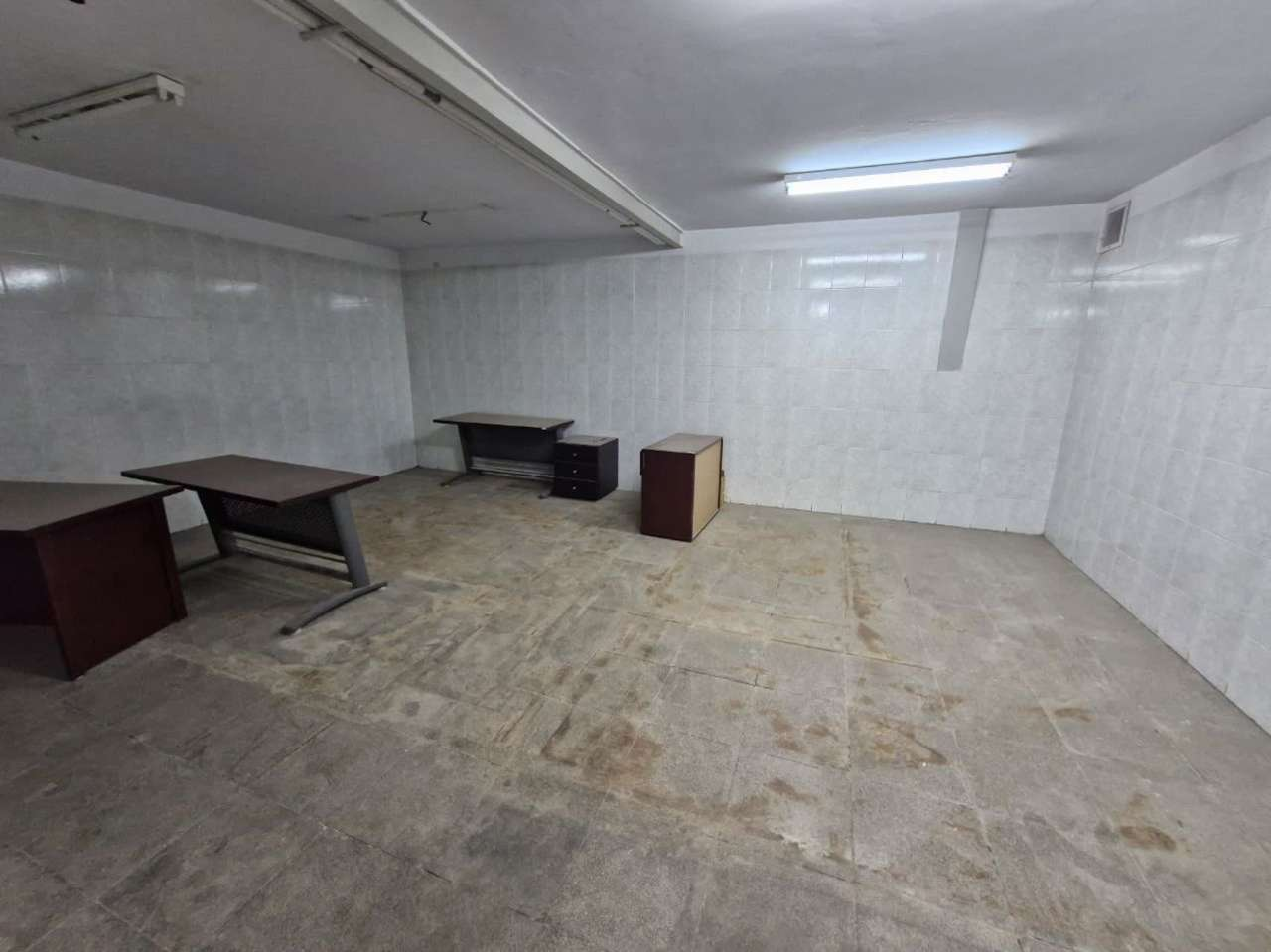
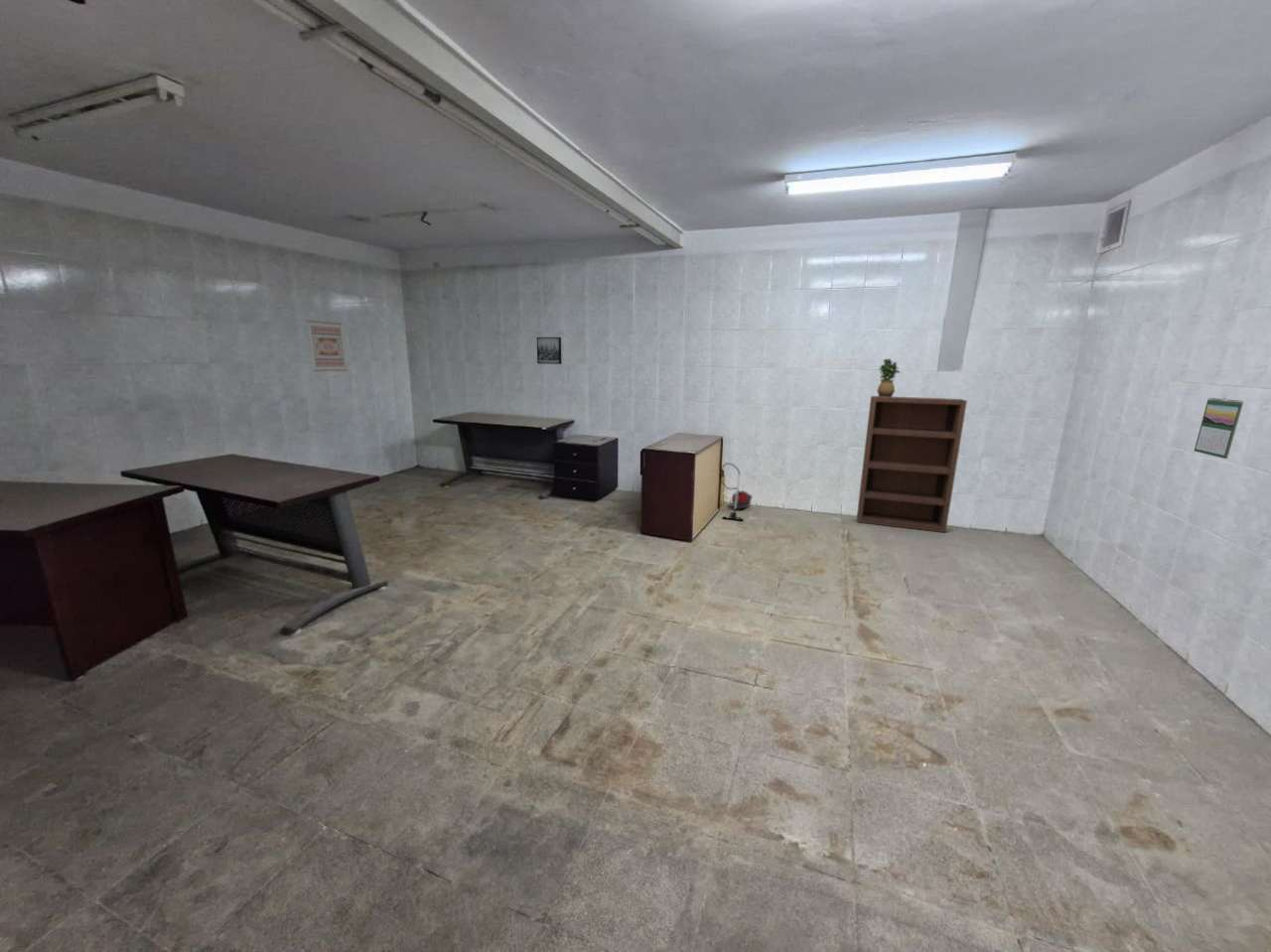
+ calendar [1194,397,1244,460]
+ wall art [306,320,349,372]
+ potted plant [876,357,901,398]
+ wall art [536,337,562,365]
+ bookcase [856,395,968,533]
+ vacuum cleaner [719,463,754,521]
